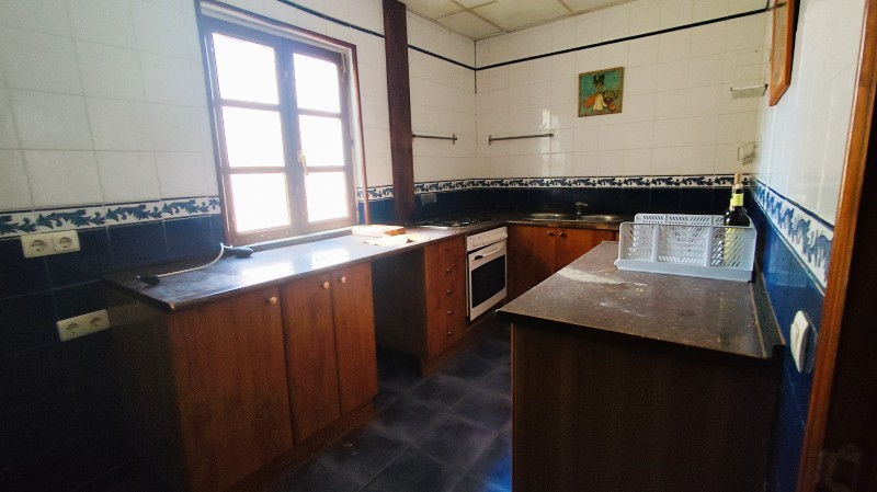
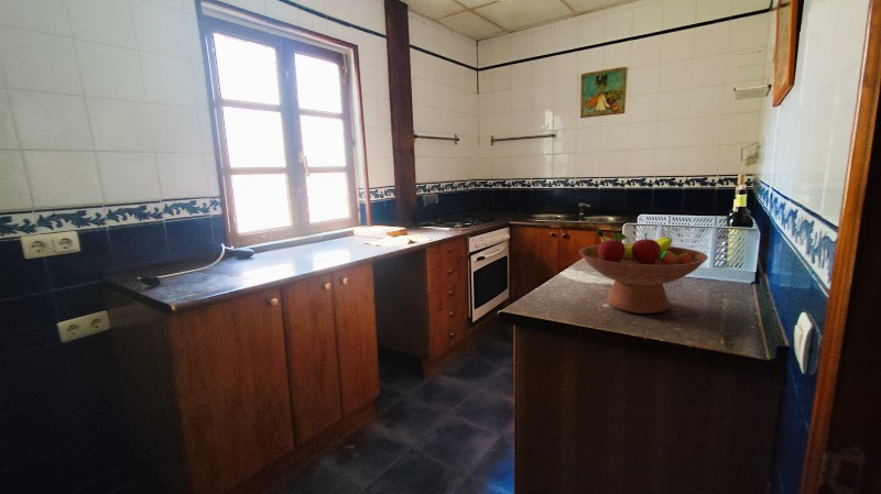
+ fruit bowl [578,229,709,315]
